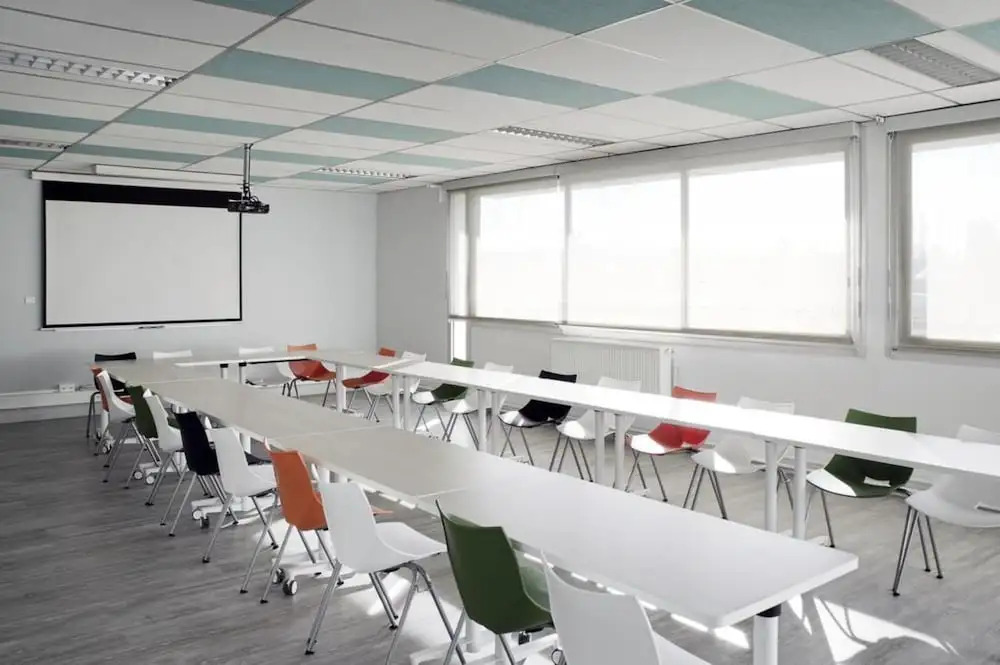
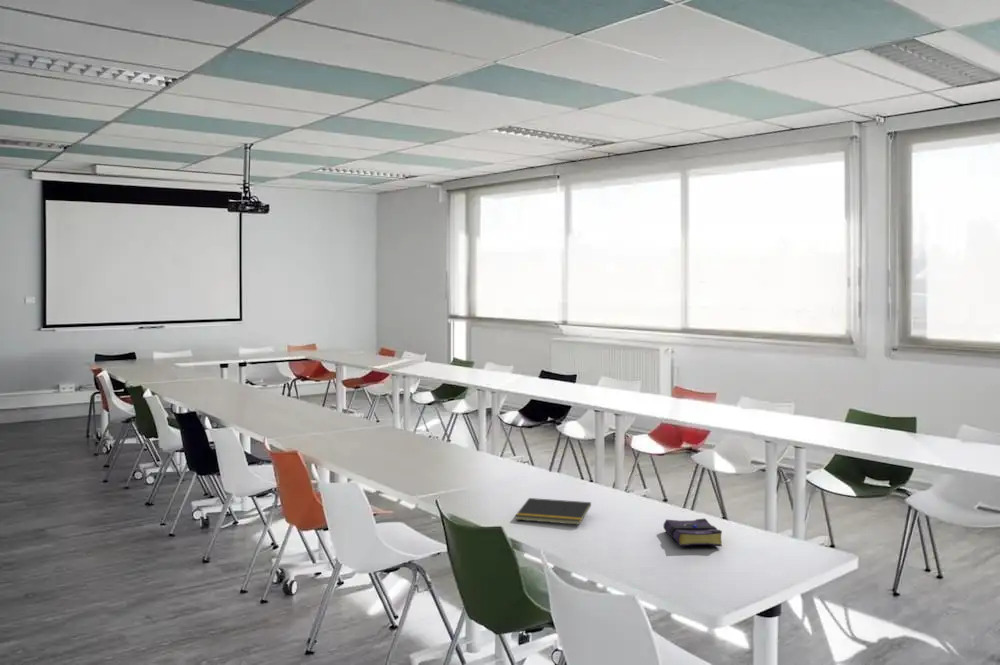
+ notepad [514,497,592,526]
+ book [663,517,723,547]
